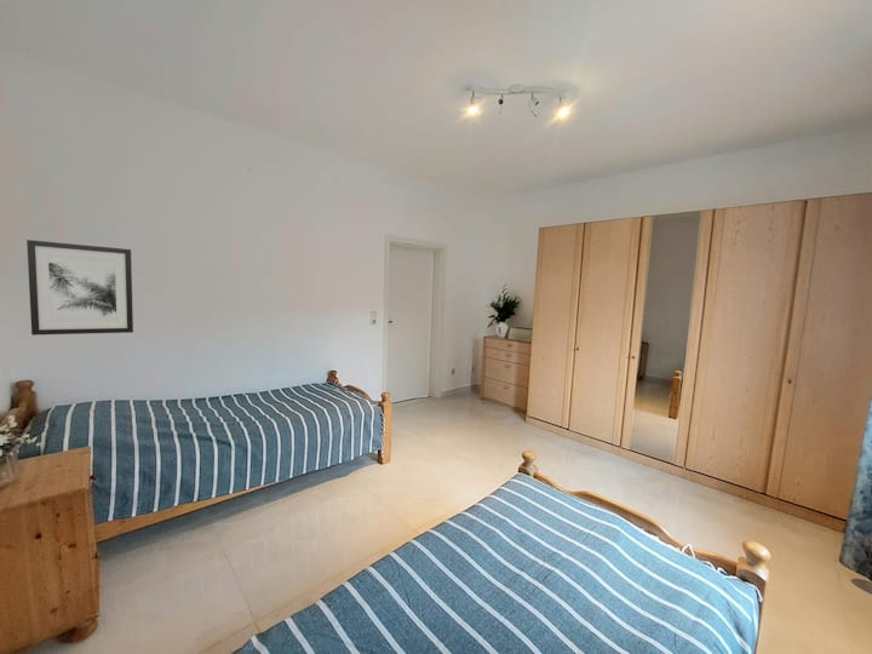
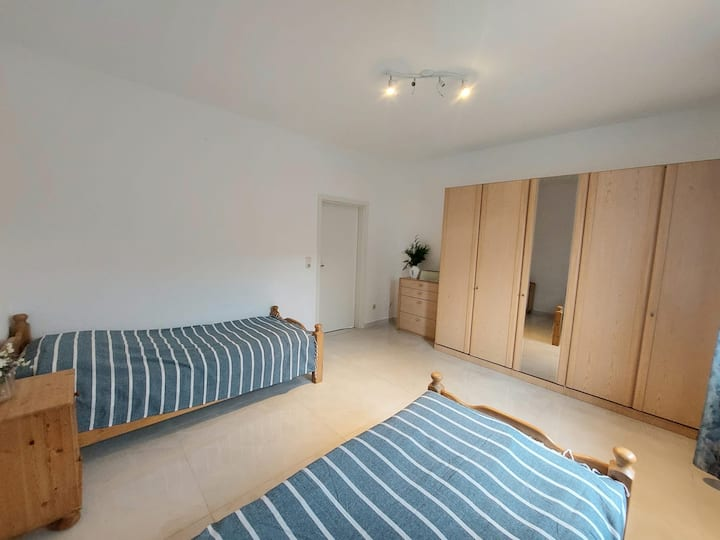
- wall art [25,239,134,337]
